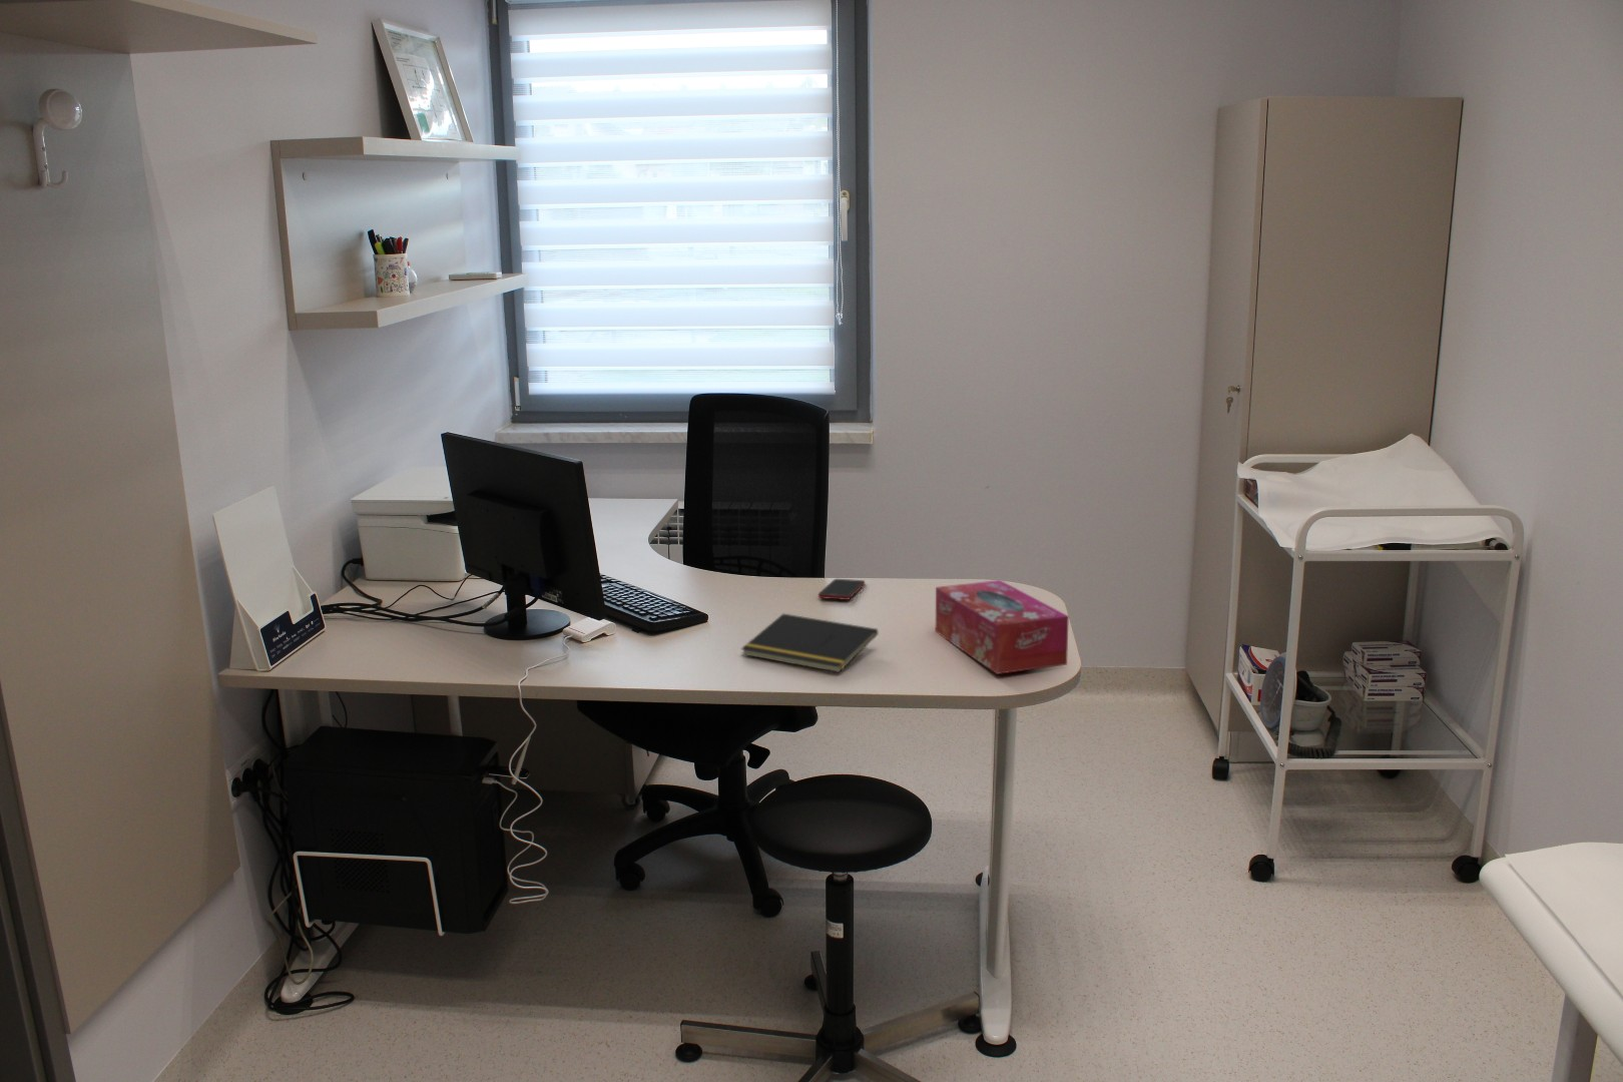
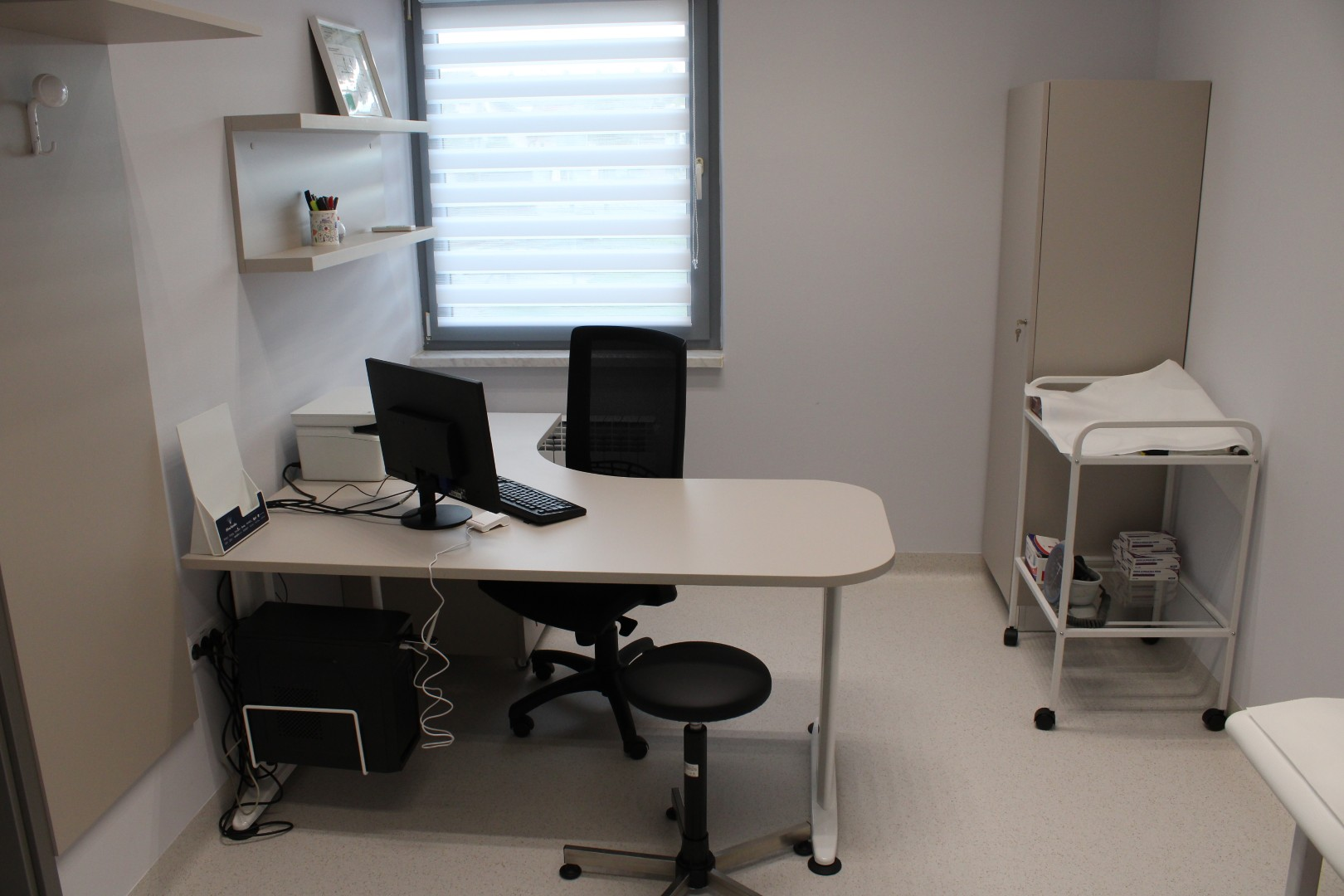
- cell phone [818,578,866,601]
- notepad [740,613,879,674]
- tissue box [935,580,1070,675]
